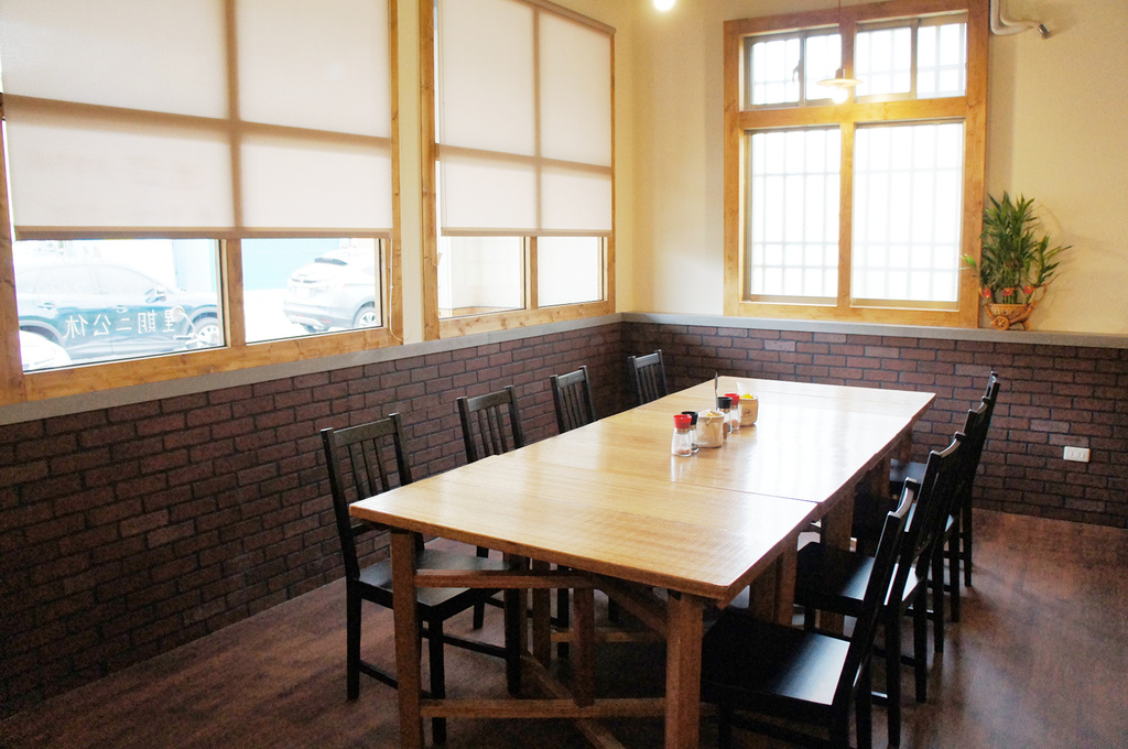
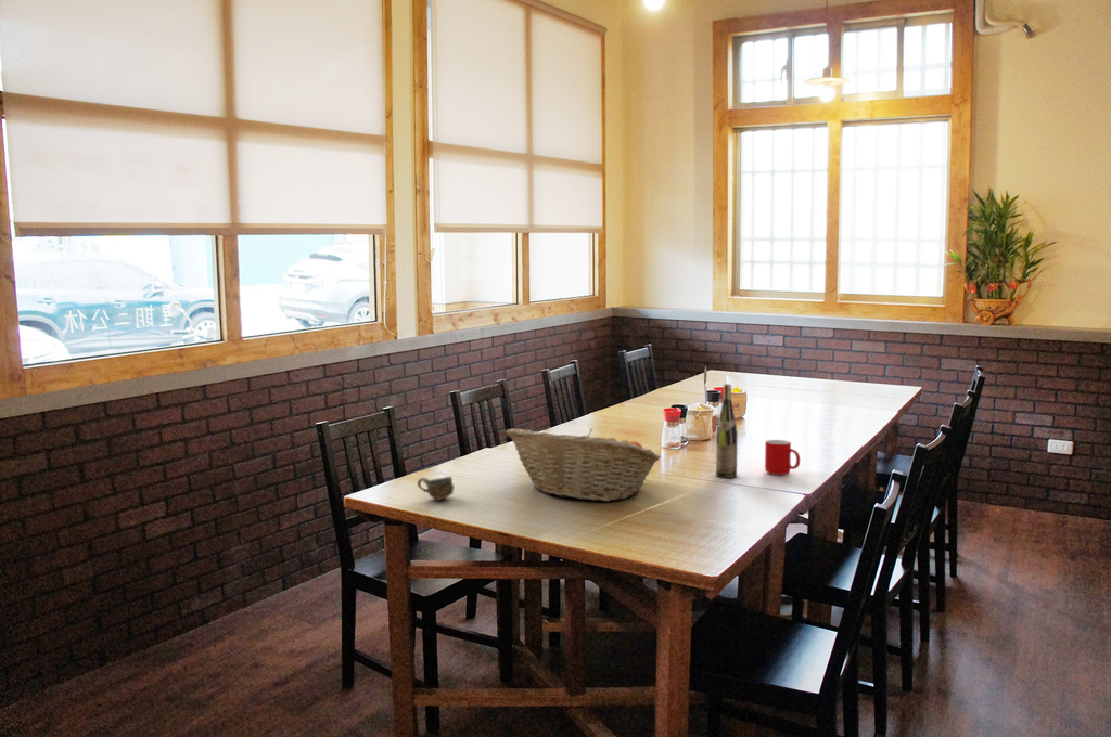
+ wine bottle [715,383,739,479]
+ cup [764,439,801,476]
+ fruit basket [505,427,662,502]
+ cup [417,476,456,502]
